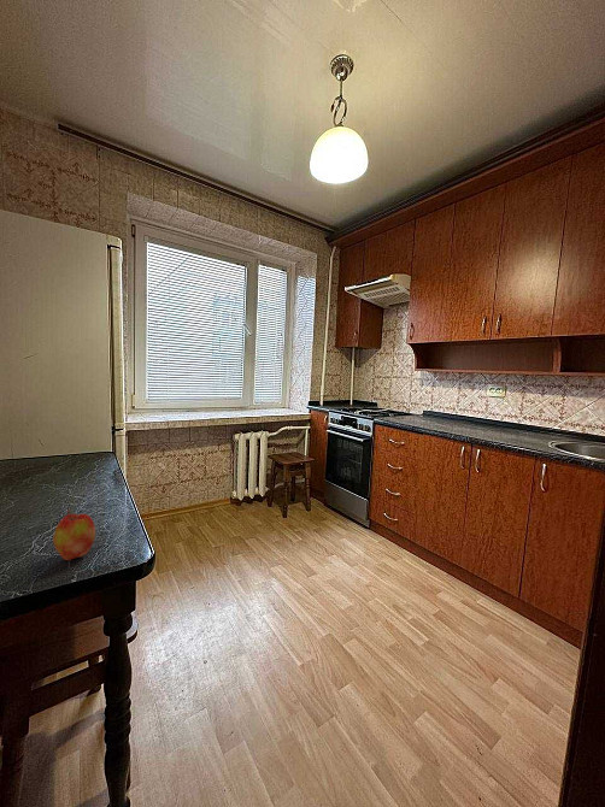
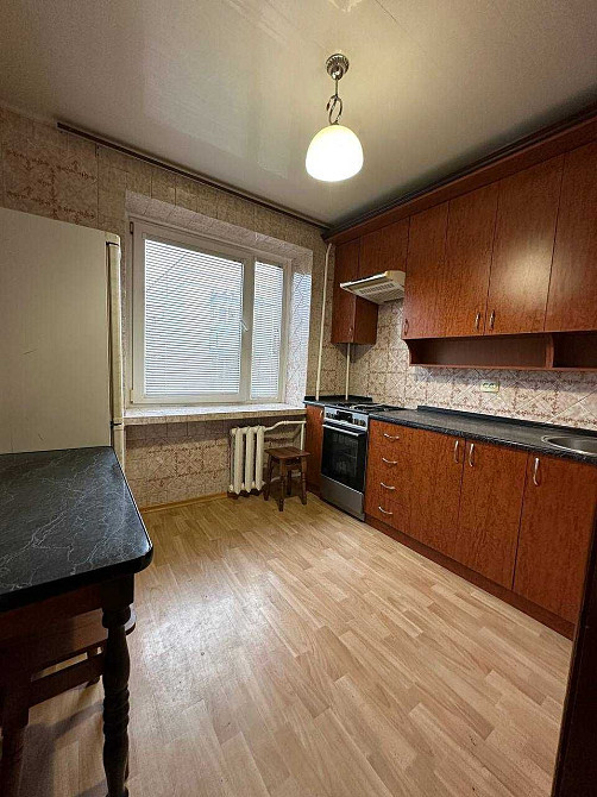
- apple [52,508,96,561]
